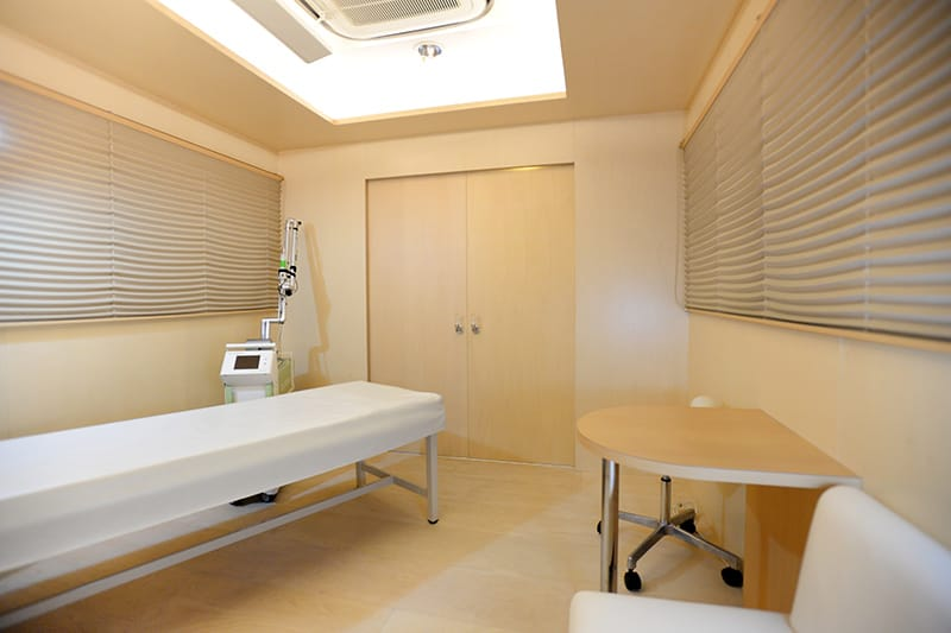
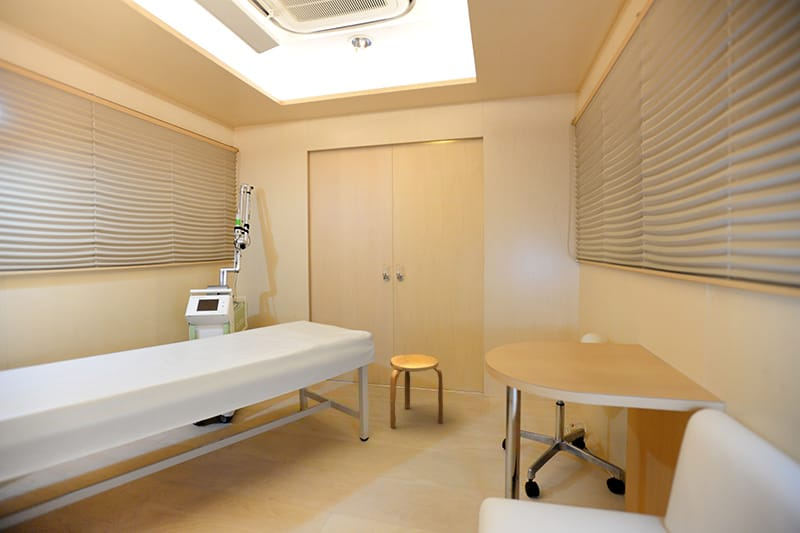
+ stool [389,353,444,430]
